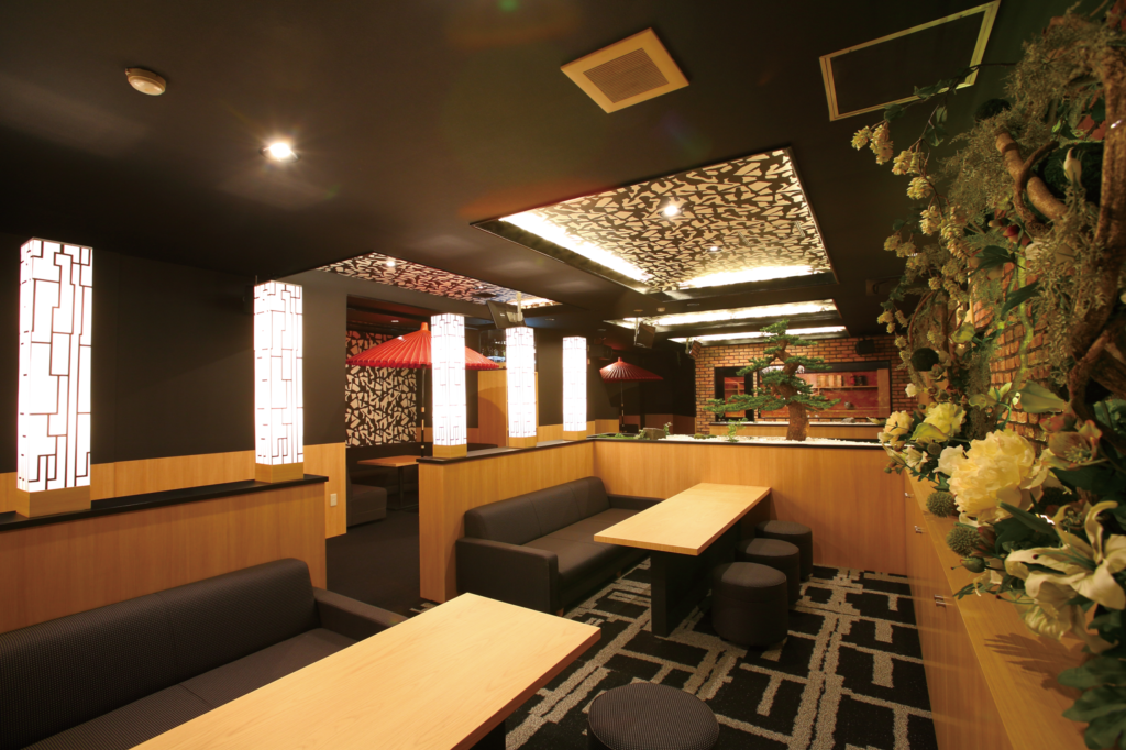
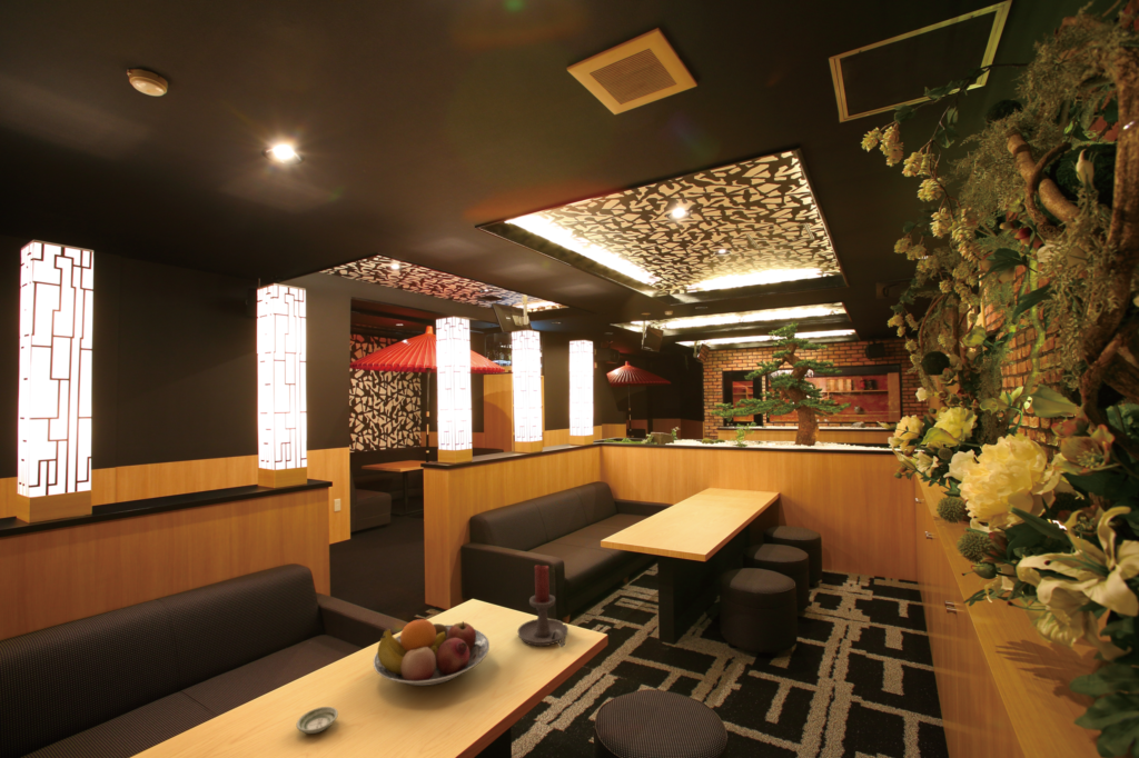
+ candle holder [516,563,570,648]
+ saucer [295,706,339,735]
+ fruit bowl [373,618,491,687]
